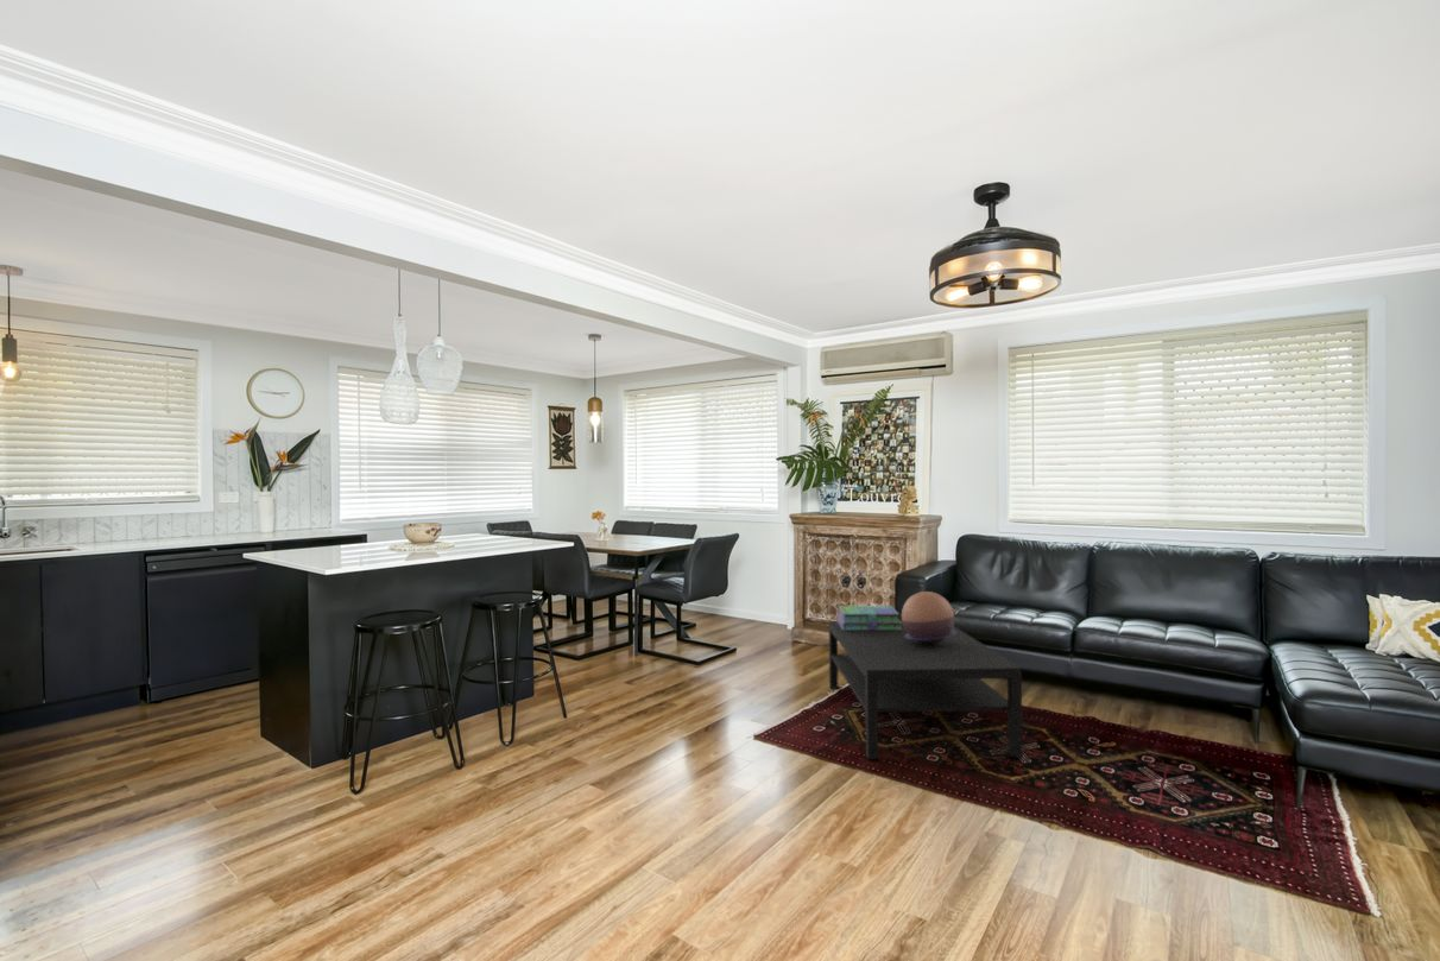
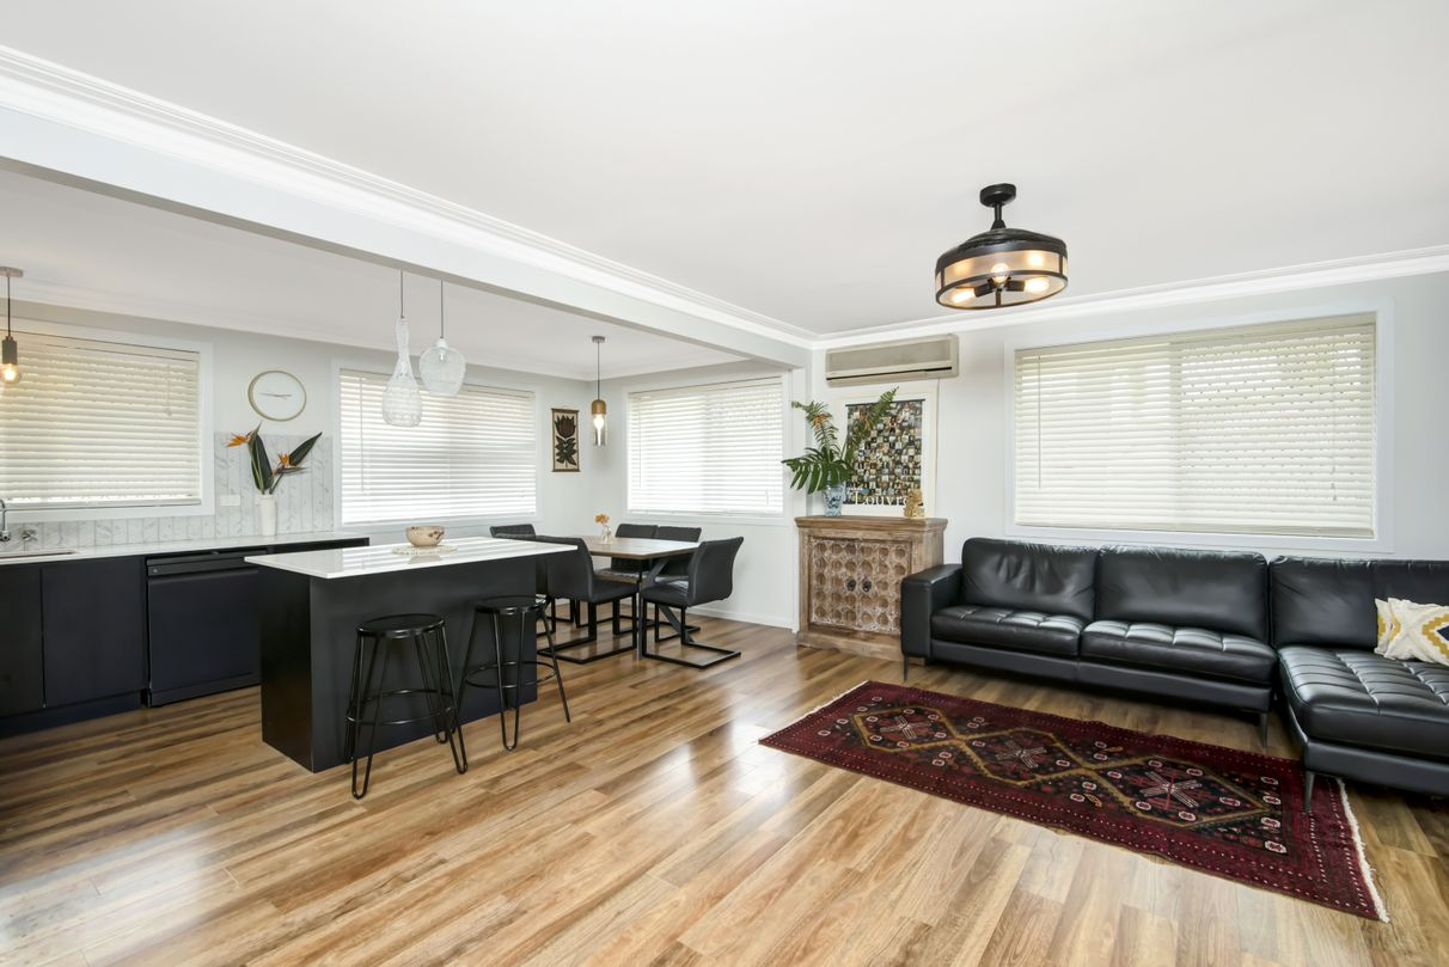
- coffee table [827,619,1024,760]
- decorative bowl [901,590,956,644]
- stack of books [835,605,902,631]
